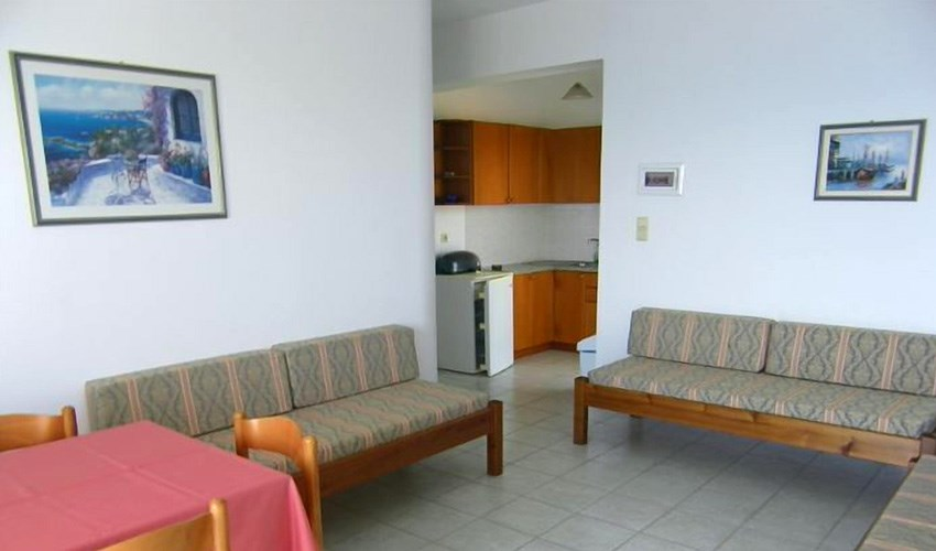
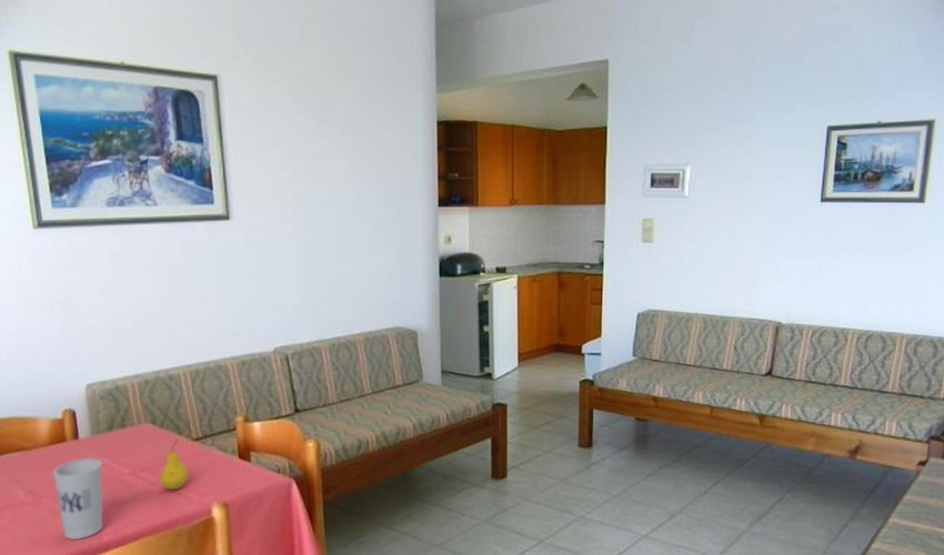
+ fruit [159,440,189,491]
+ cup [52,458,103,541]
